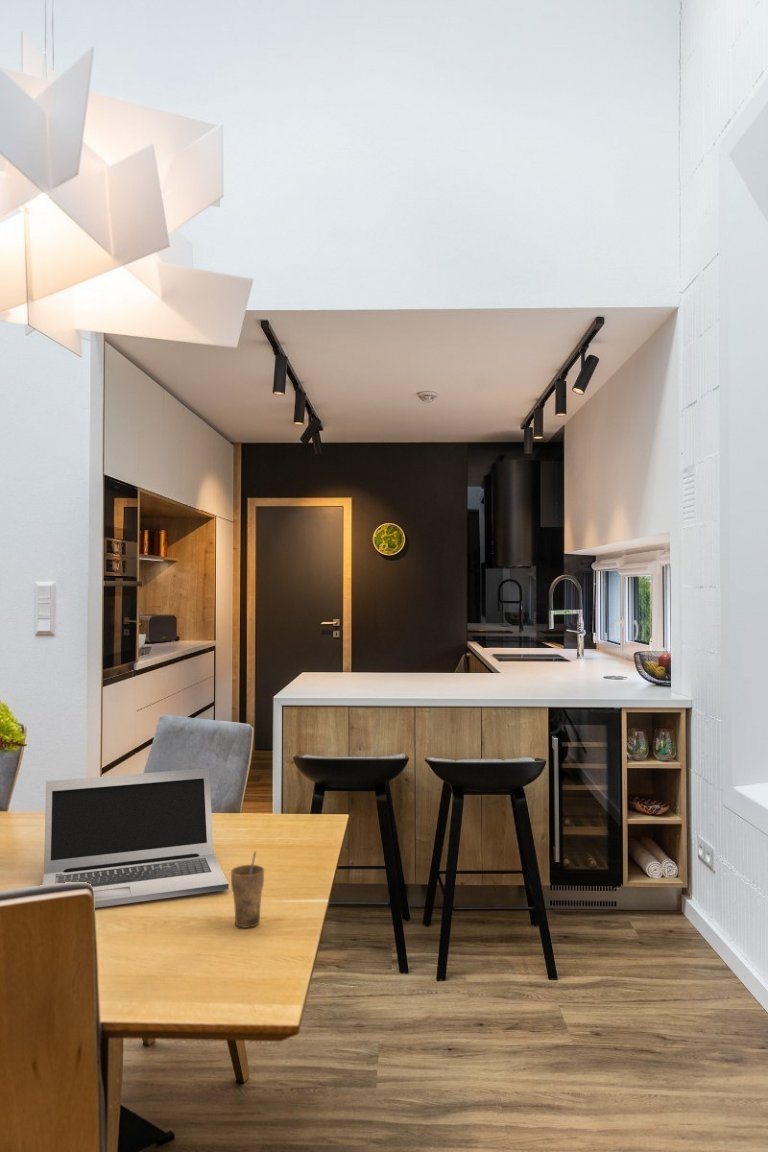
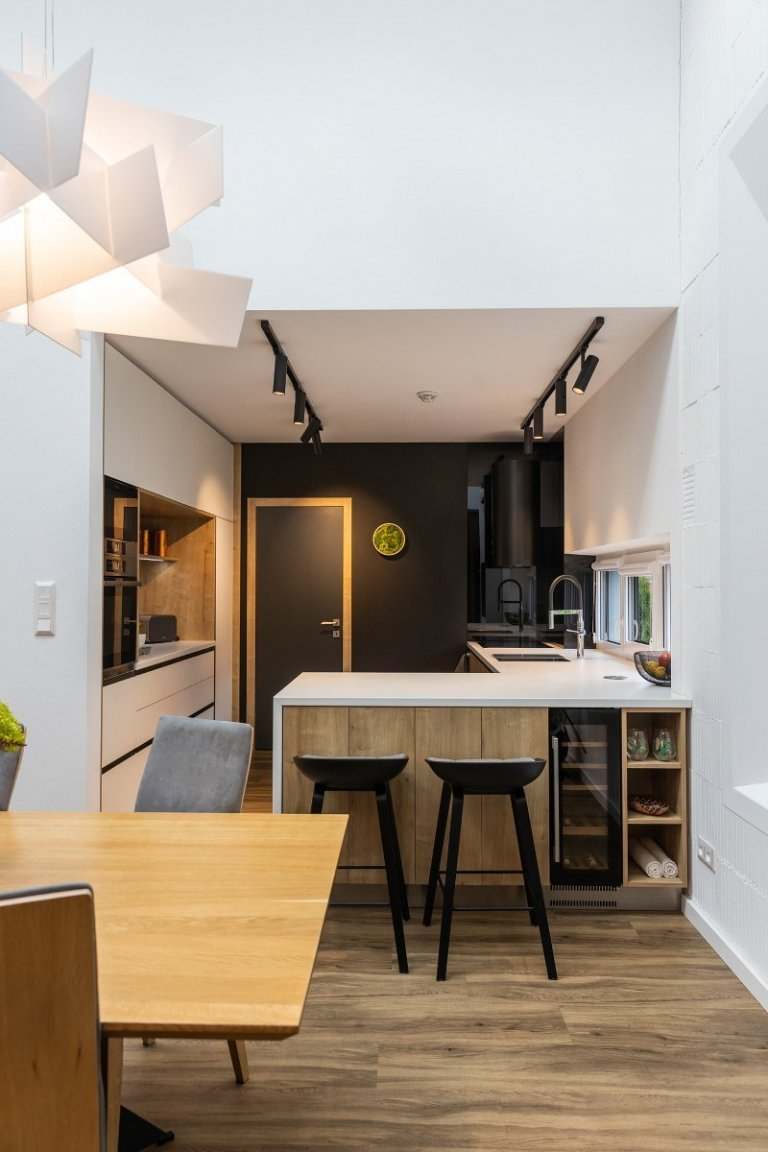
- cup [230,851,265,929]
- laptop [41,767,230,909]
